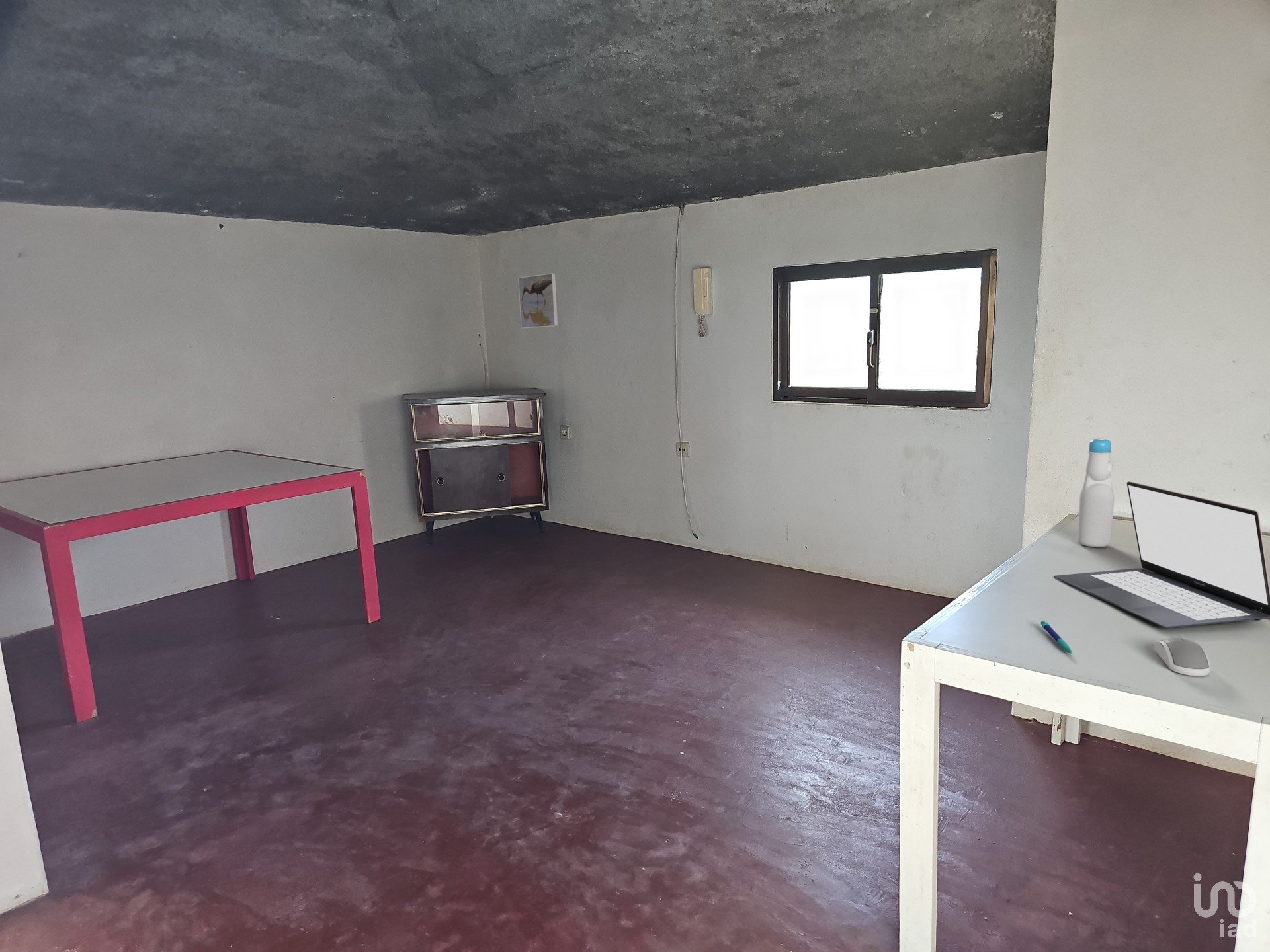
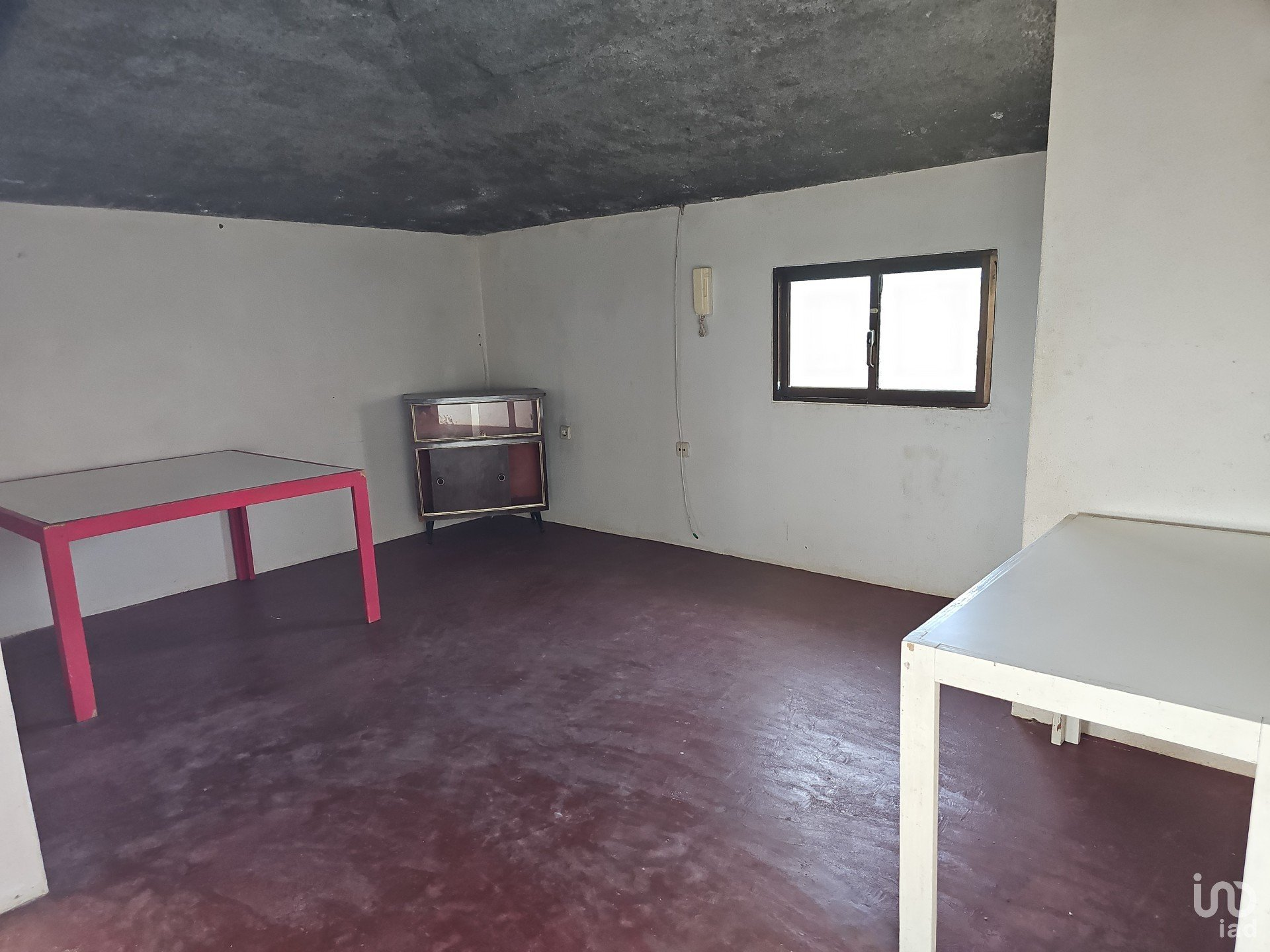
- laptop [1053,481,1270,629]
- bottle [1077,437,1115,548]
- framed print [517,272,559,329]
- computer mouse [1153,637,1211,676]
- pen [1040,620,1073,654]
